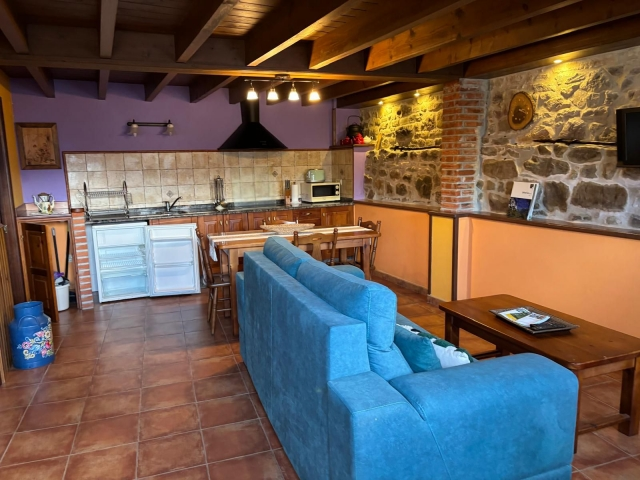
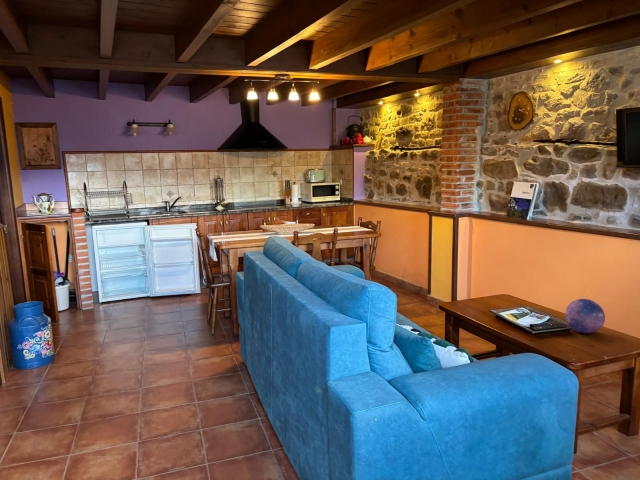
+ decorative ball [564,298,606,334]
